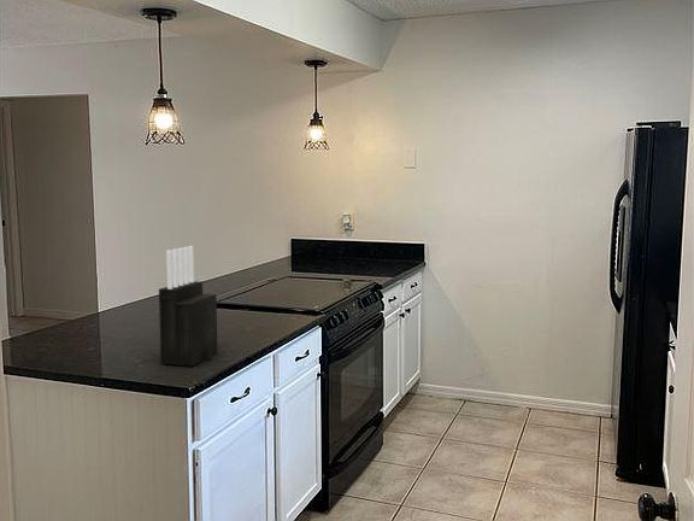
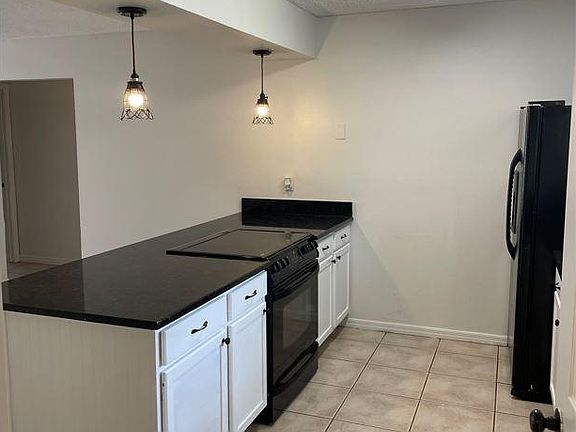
- knife block [158,245,218,368]
